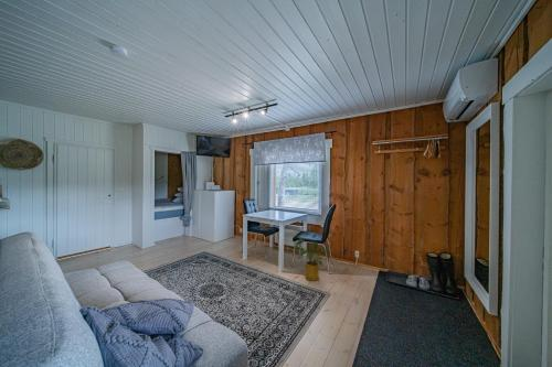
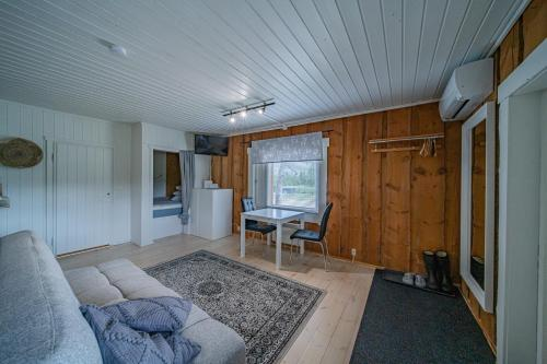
- house plant [293,237,332,282]
